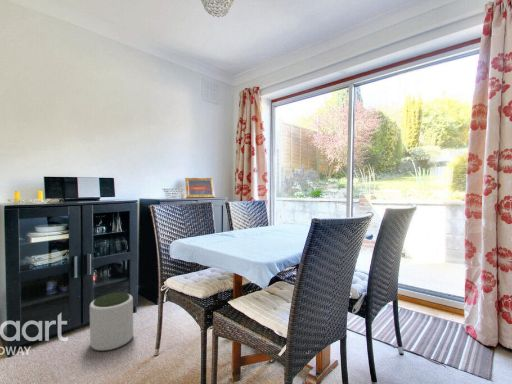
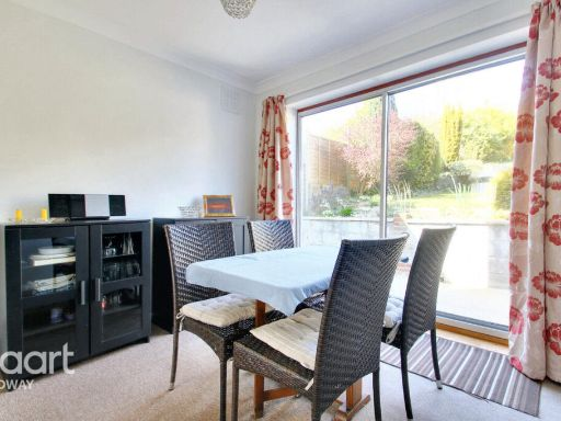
- plant pot [89,292,134,352]
